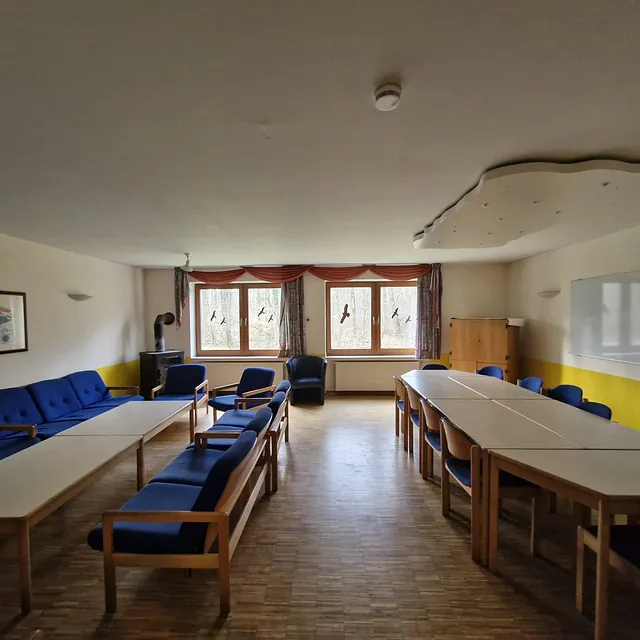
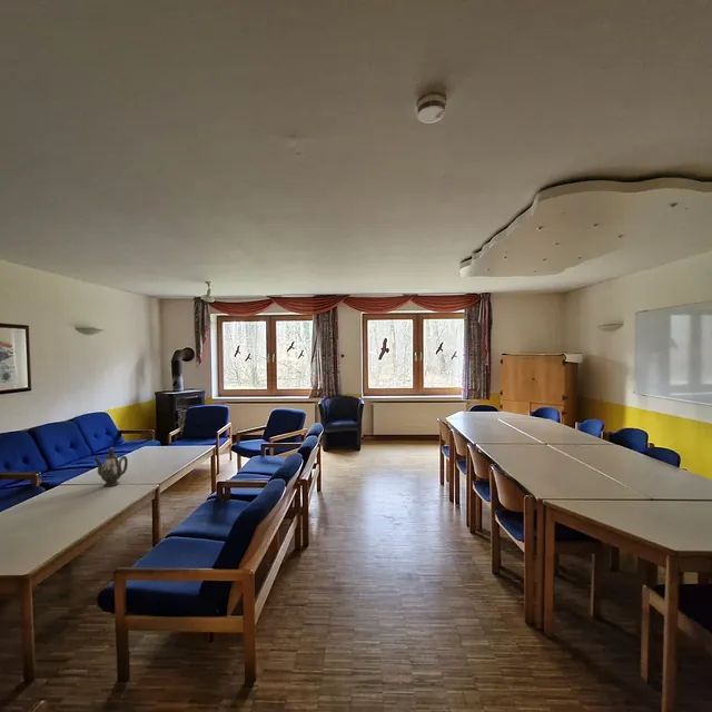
+ teapot [92,446,129,487]
